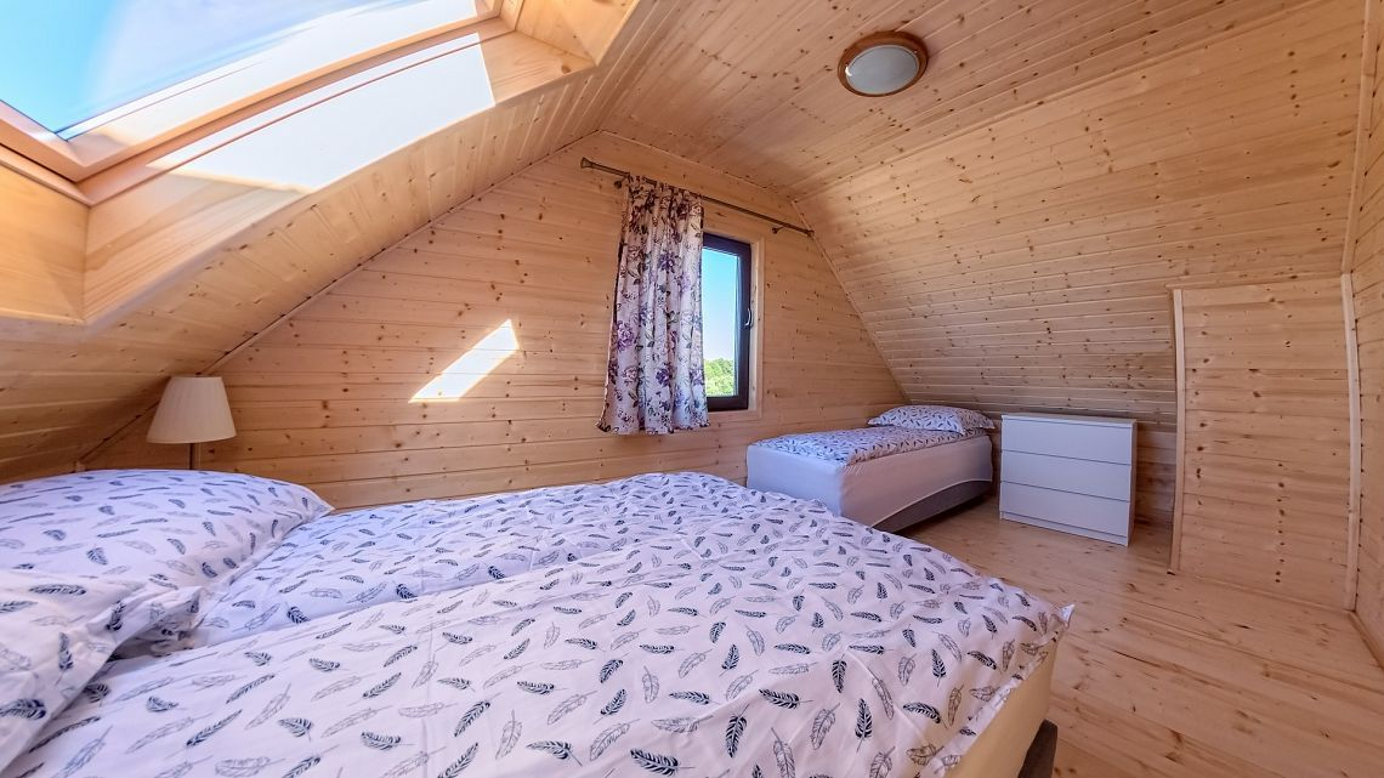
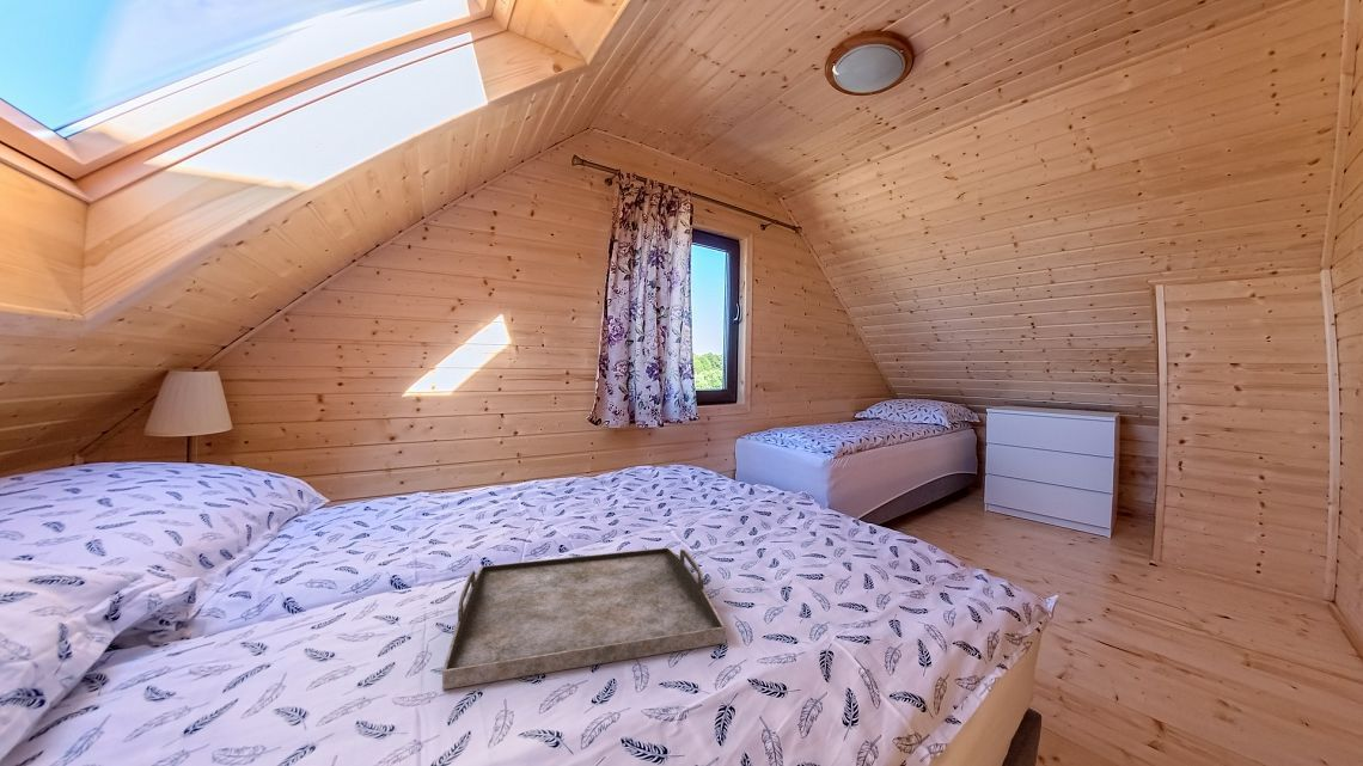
+ serving tray [441,546,727,691]
